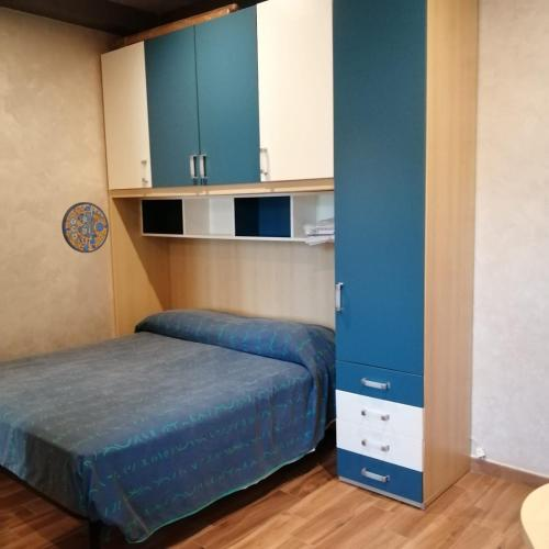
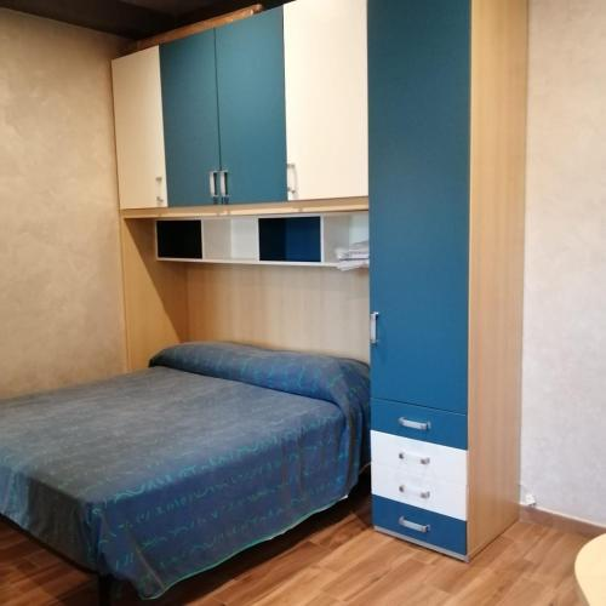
- manhole cover [60,201,110,254]
